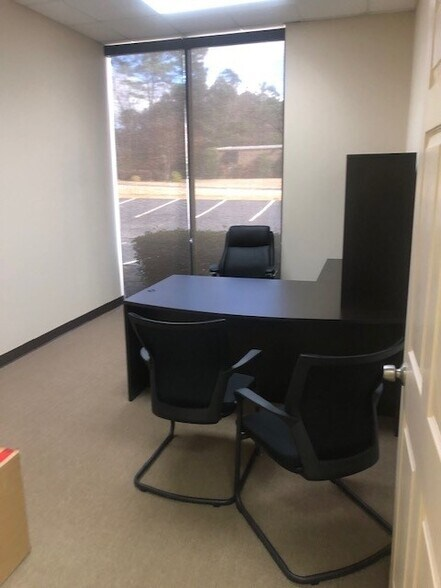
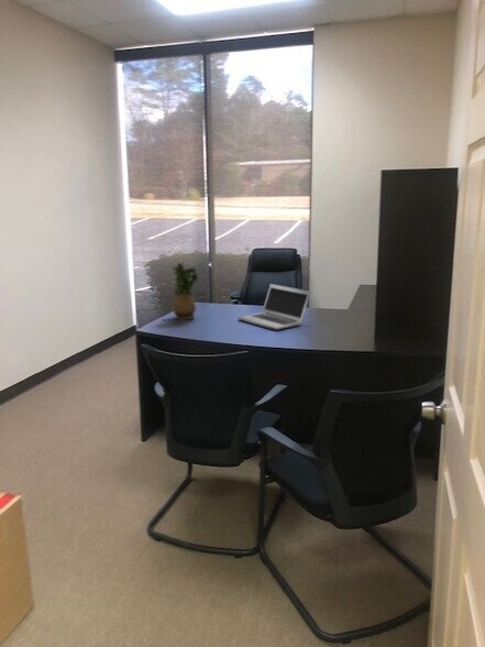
+ laptop [236,283,311,331]
+ potted plant [170,261,201,321]
